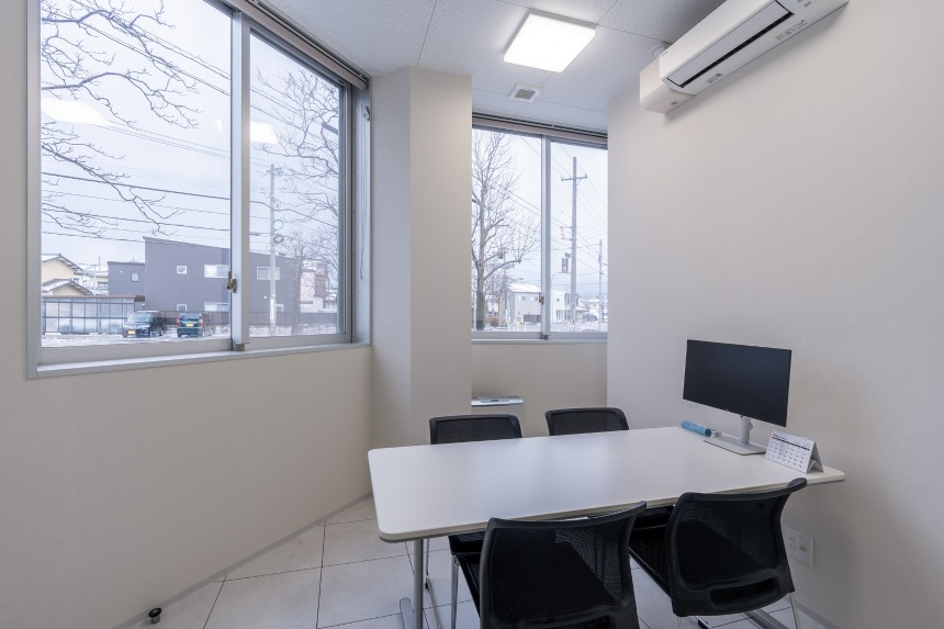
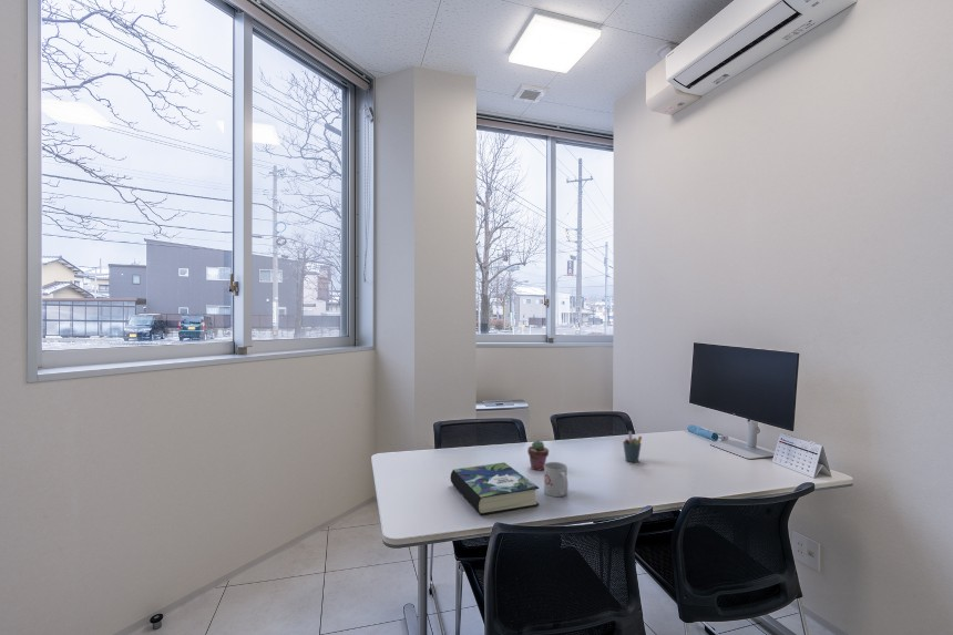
+ book [450,461,540,516]
+ pen holder [622,430,643,463]
+ mug [543,461,570,498]
+ potted succulent [526,439,550,472]
